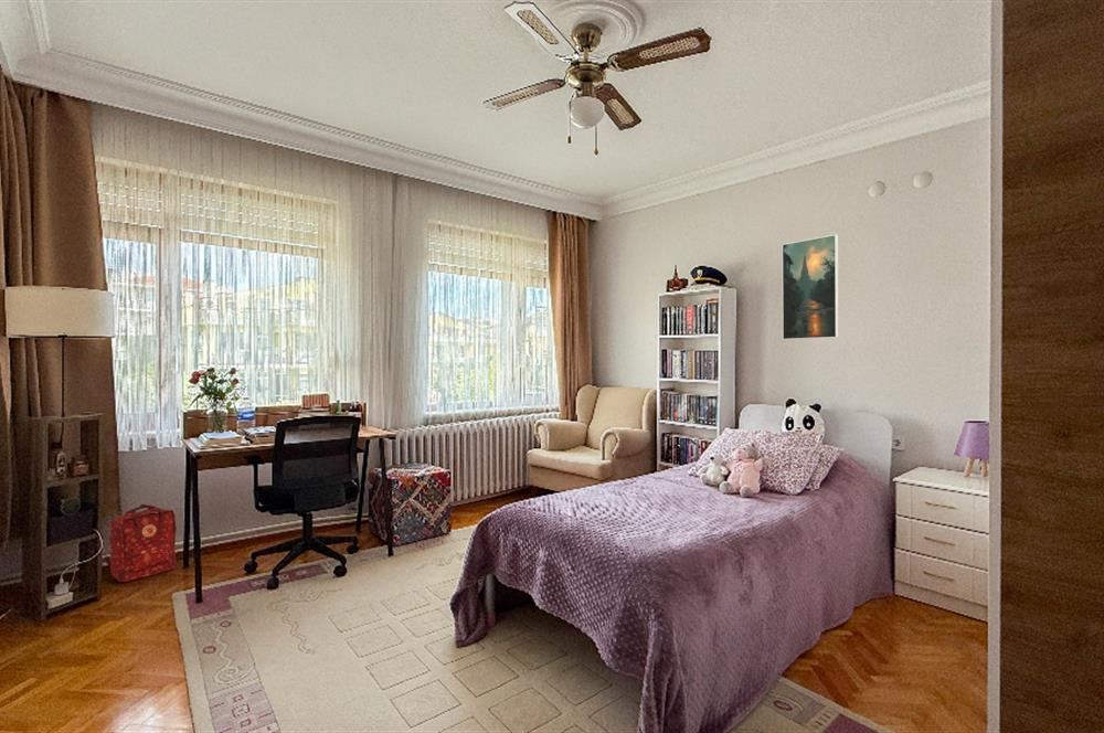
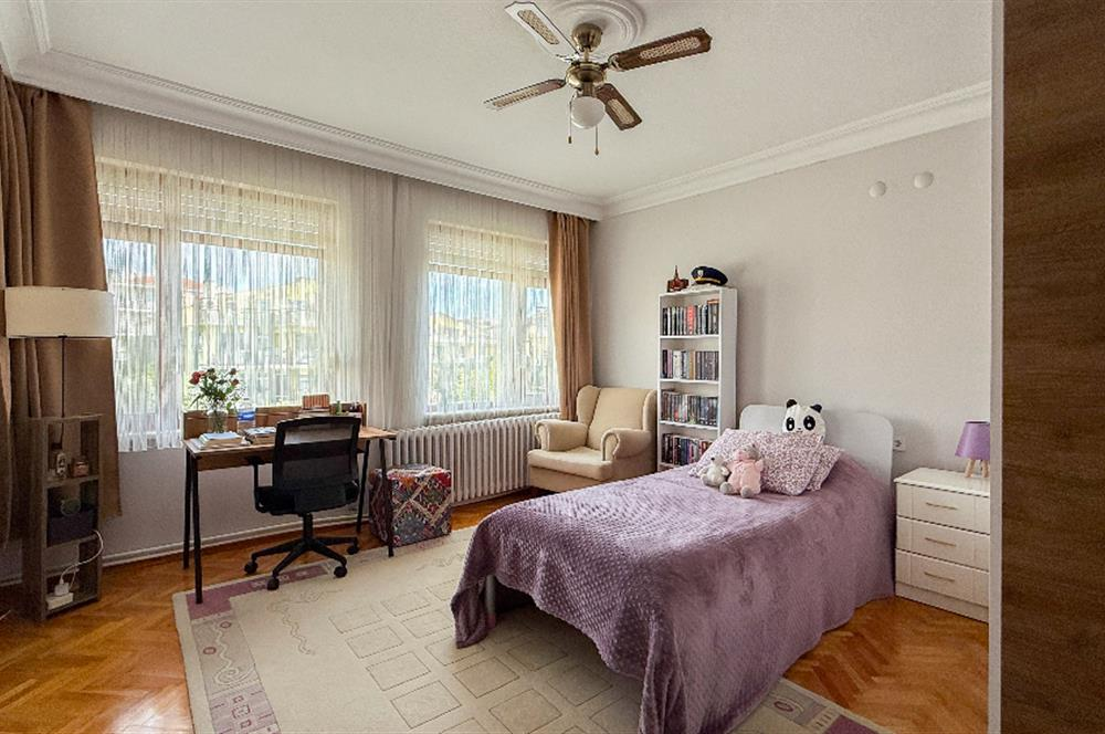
- backpack [103,503,178,583]
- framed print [781,234,839,341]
